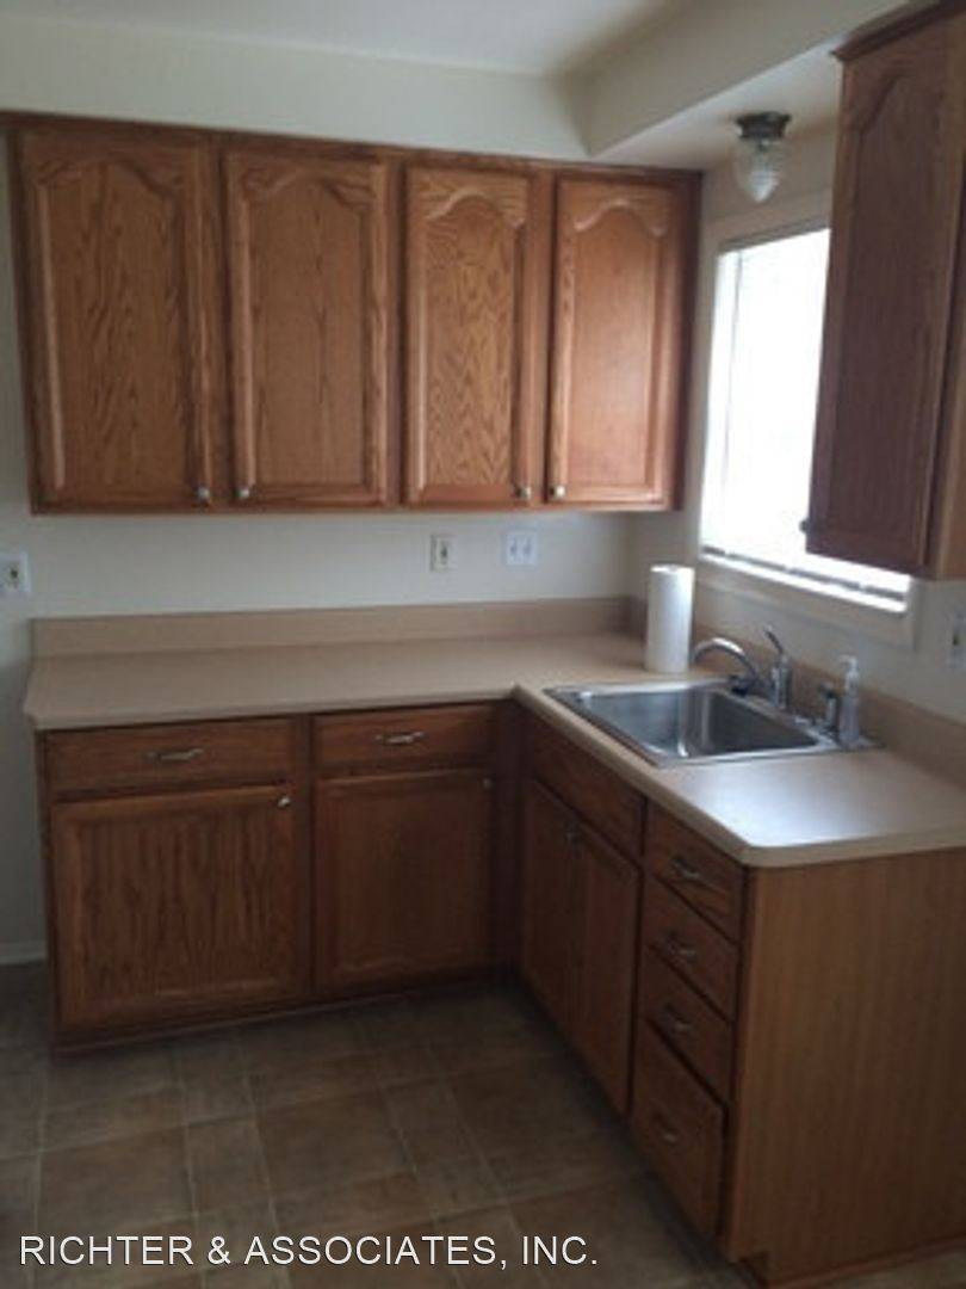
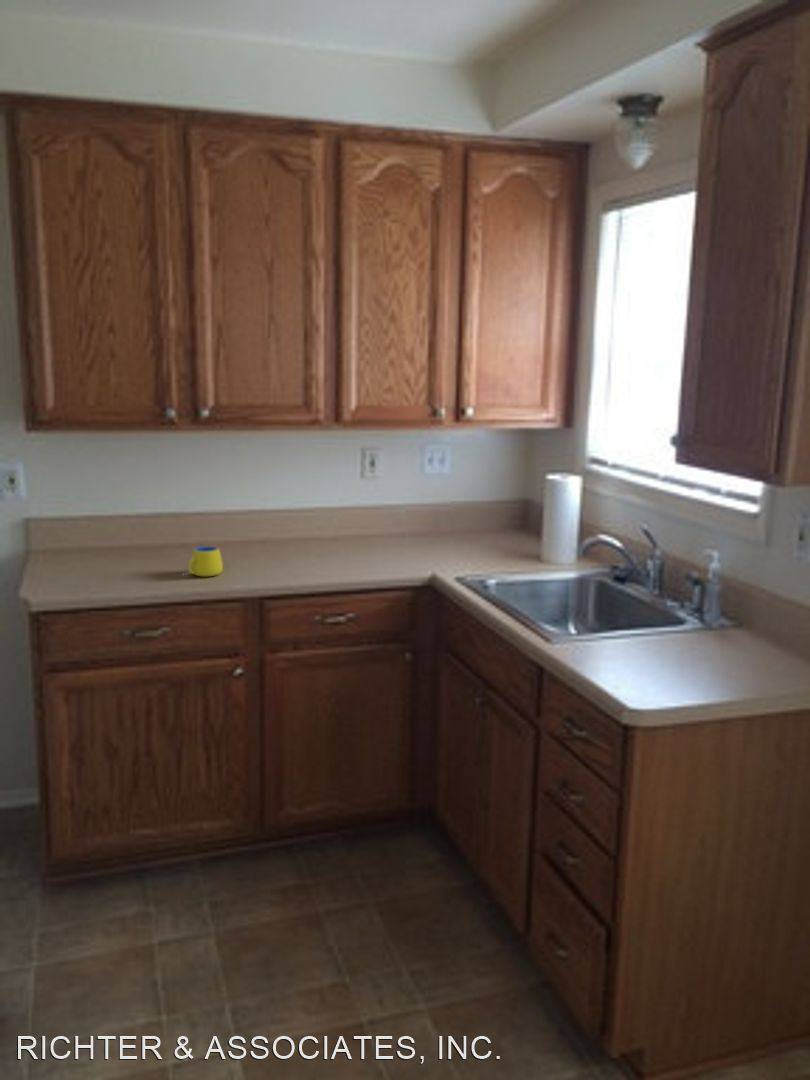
+ mug [181,546,224,577]
